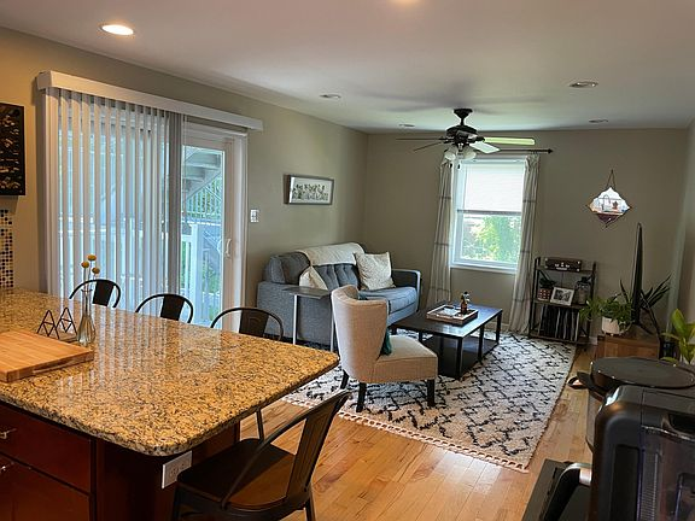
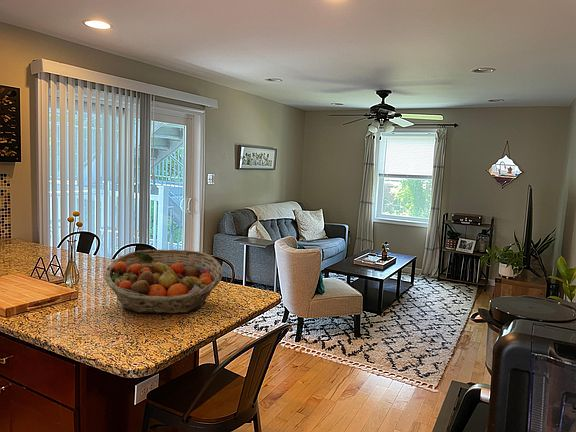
+ fruit basket [103,248,224,315]
